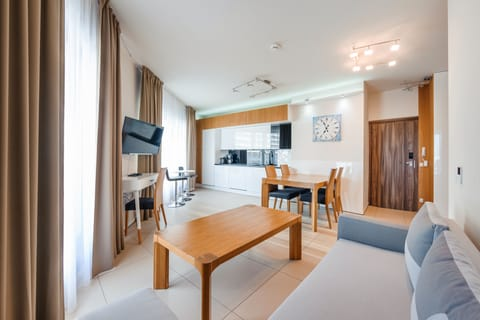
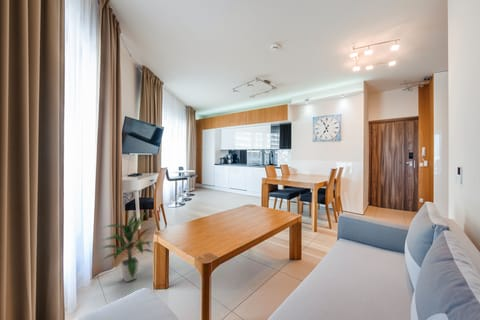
+ indoor plant [99,212,154,283]
